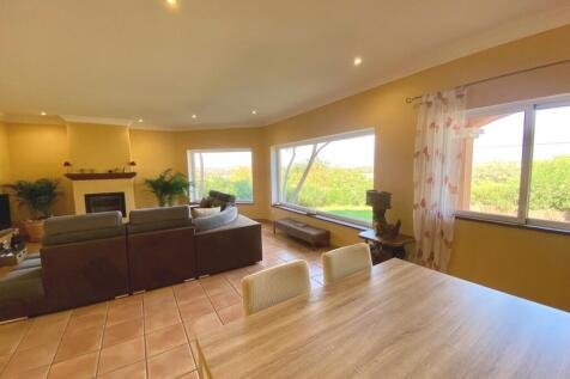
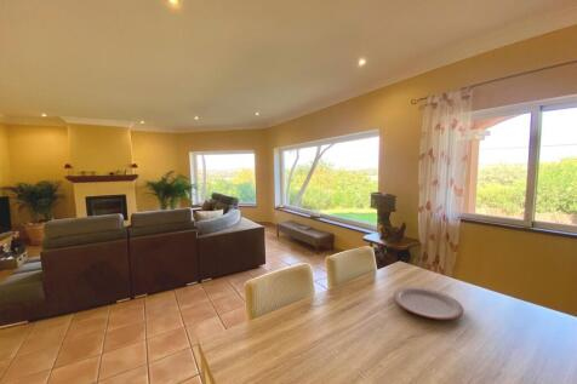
+ plate [392,286,464,321]
